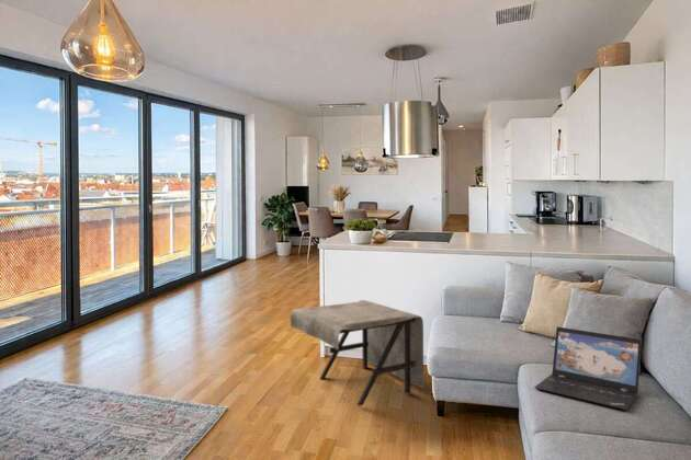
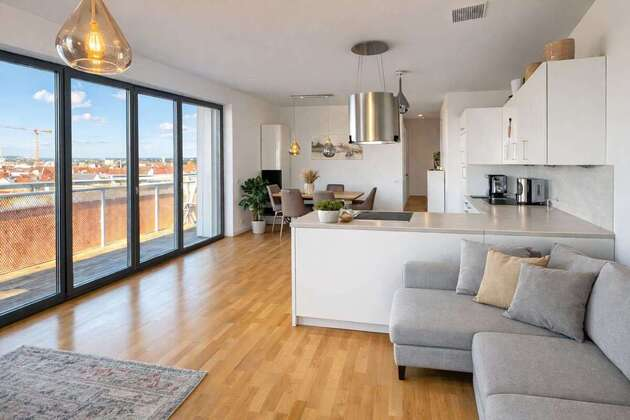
- laptop [533,325,643,412]
- side table [290,299,424,407]
